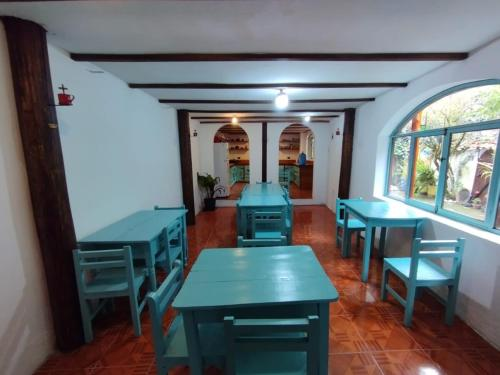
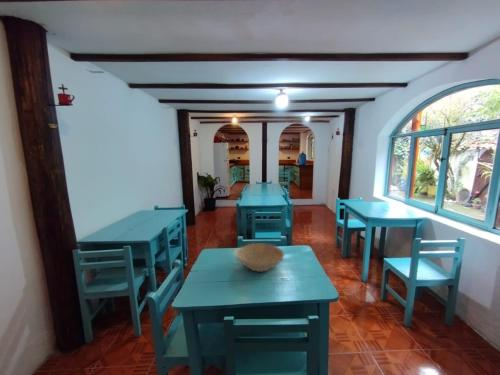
+ bowl [235,242,285,273]
